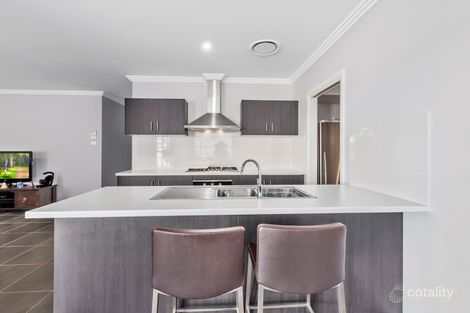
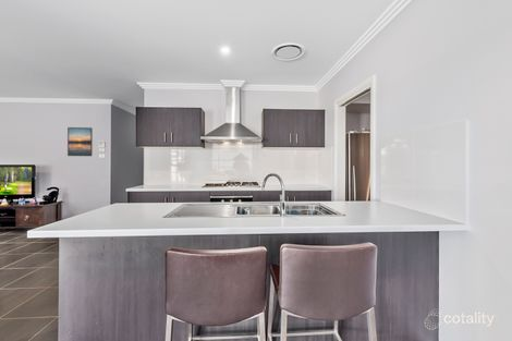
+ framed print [66,126,94,157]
